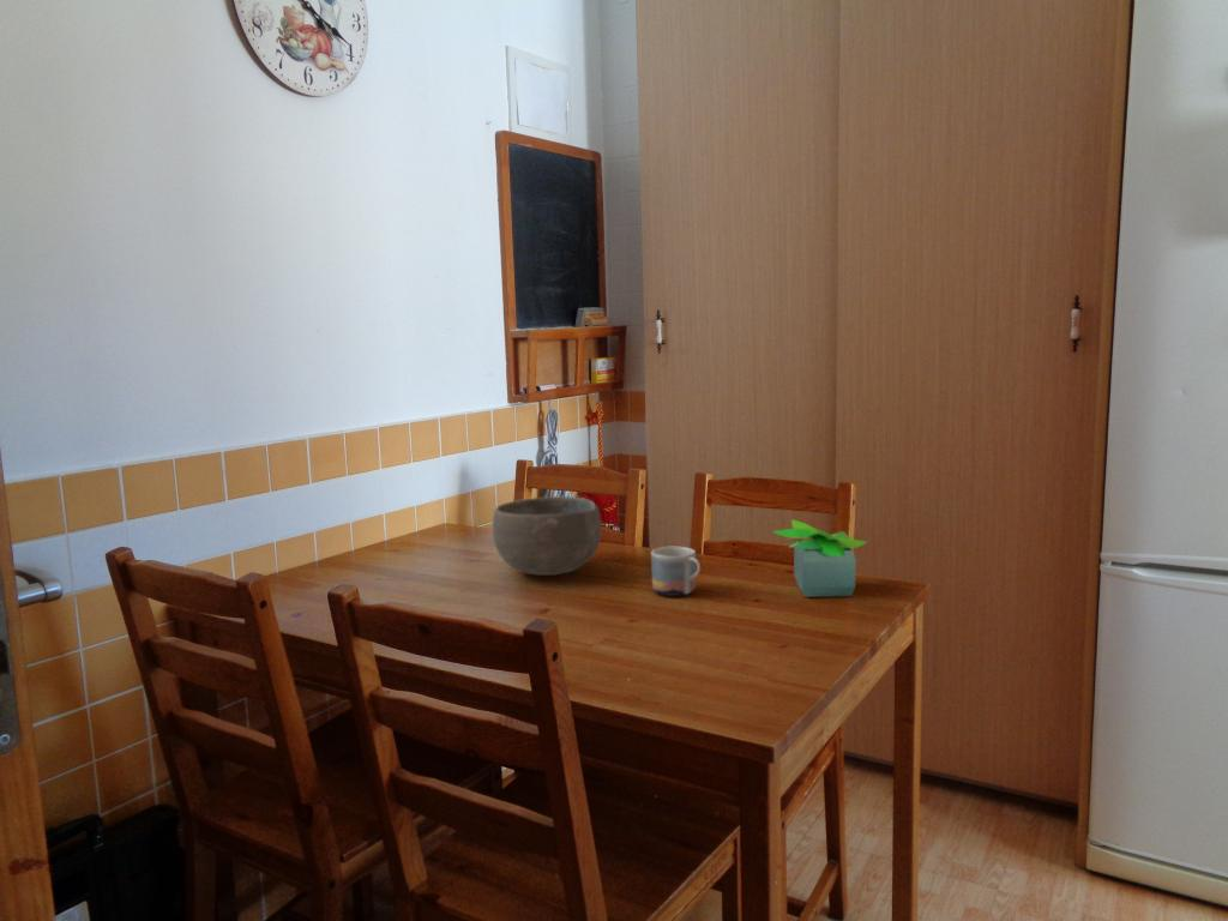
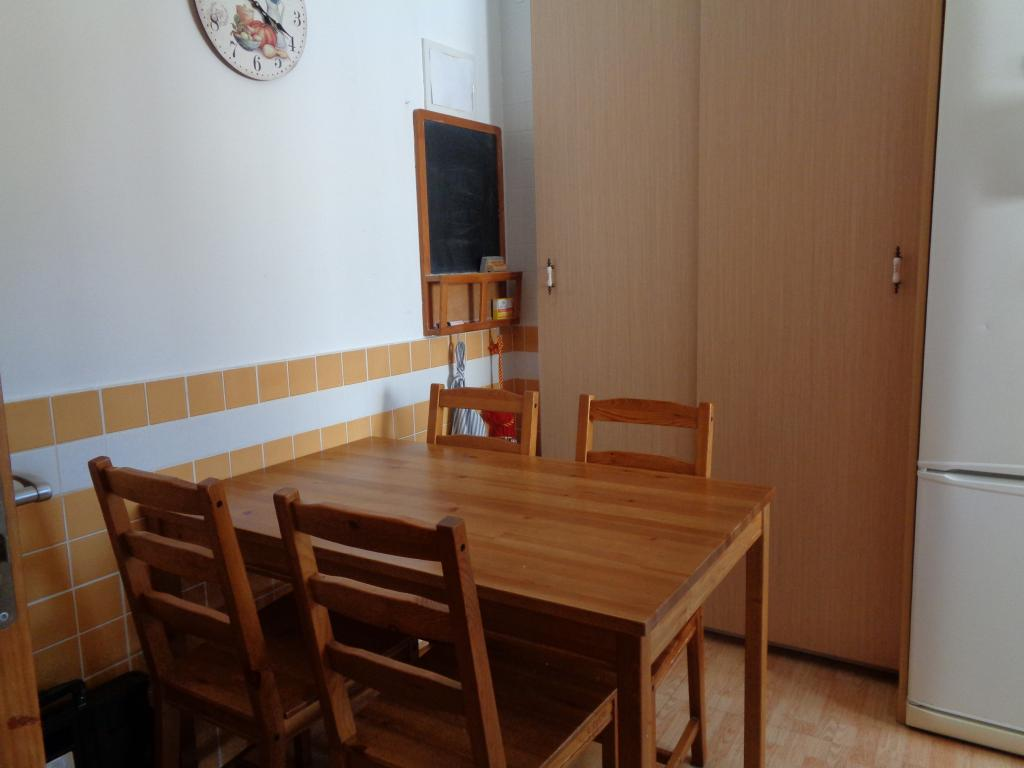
- mug [650,546,702,597]
- potted plant [771,518,868,598]
- bowl [492,495,602,577]
